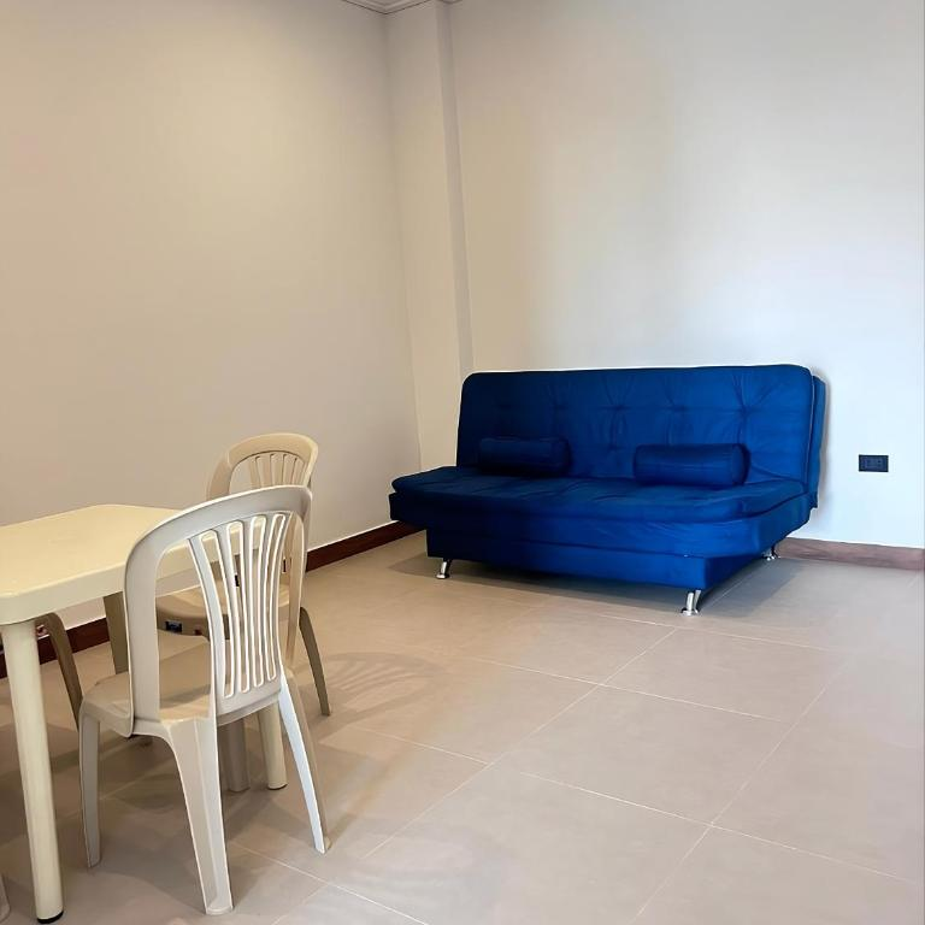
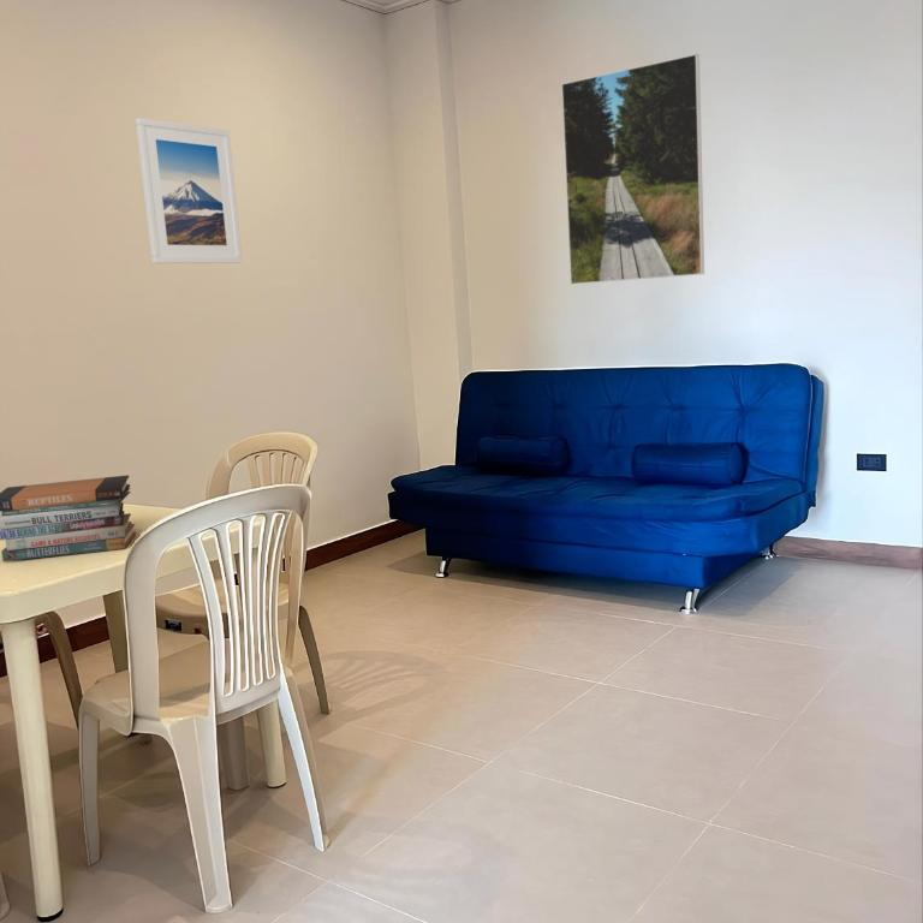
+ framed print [135,117,244,264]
+ book stack [0,475,137,562]
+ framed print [560,53,705,286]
